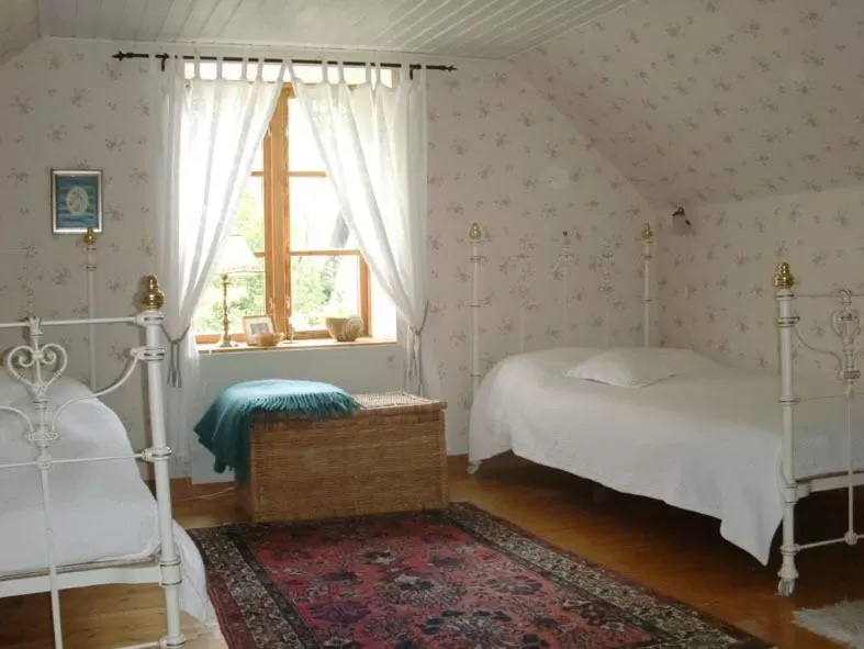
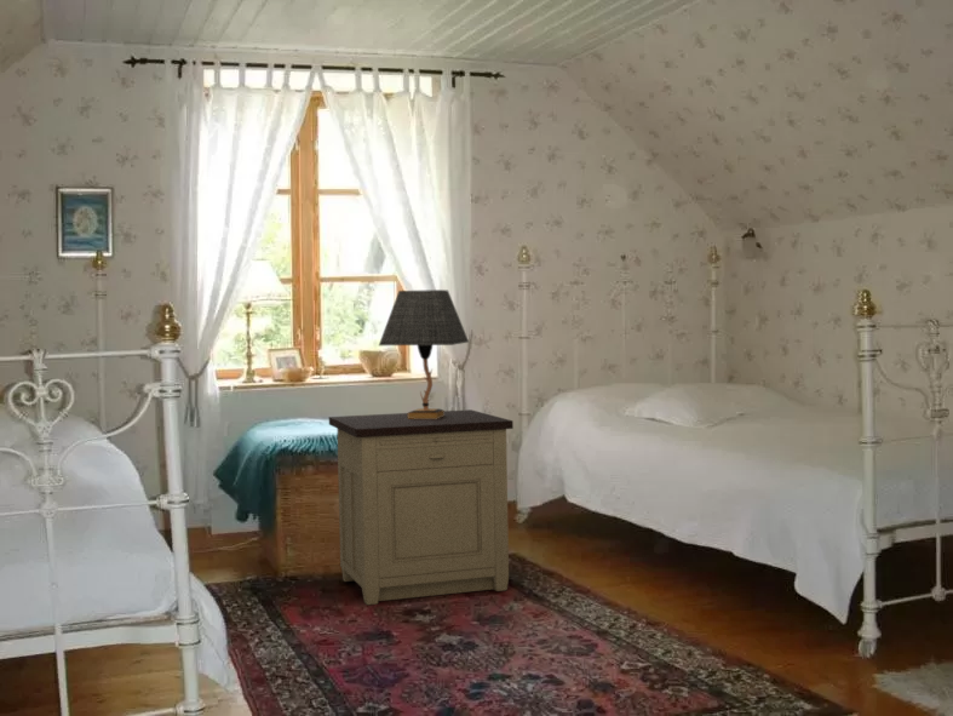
+ table lamp [378,288,470,419]
+ nightstand [328,408,515,606]
